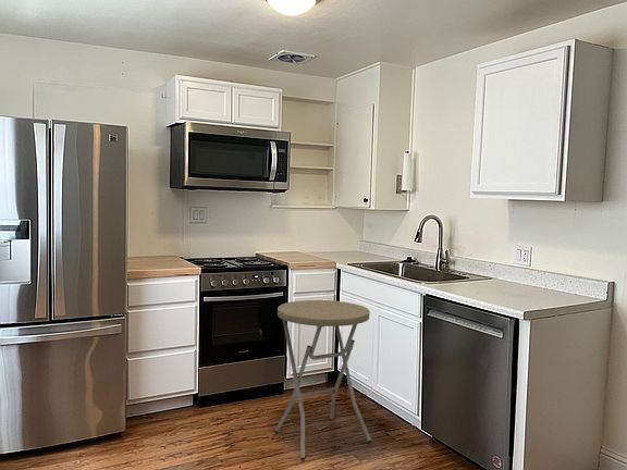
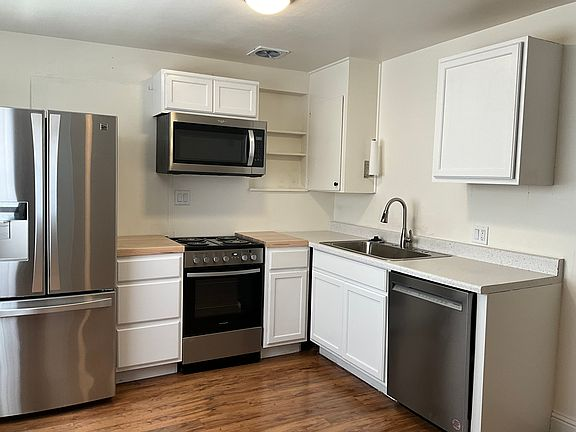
- side table [274,299,372,461]
